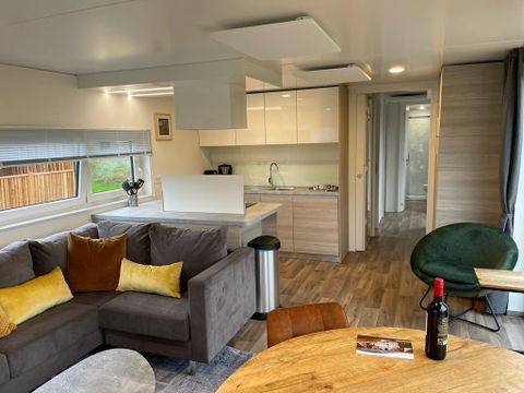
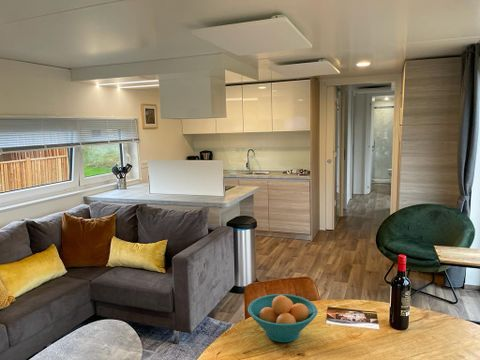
+ fruit bowl [247,293,318,343]
